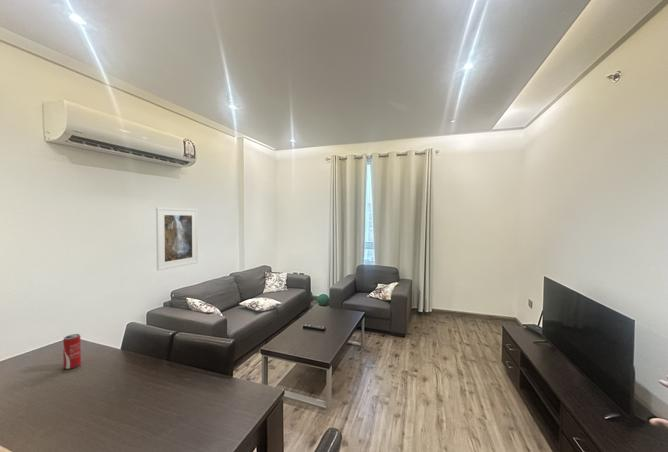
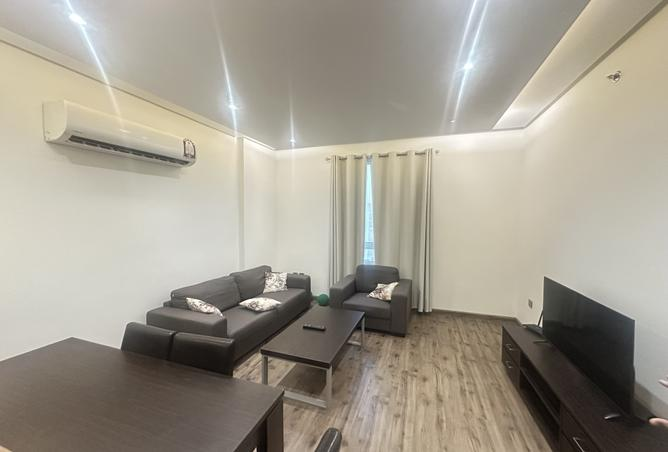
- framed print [155,206,199,272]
- beverage can [62,333,82,370]
